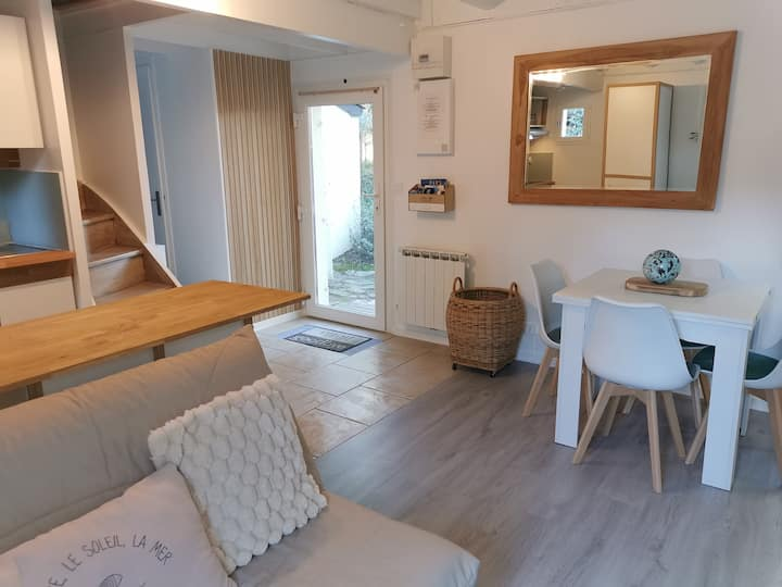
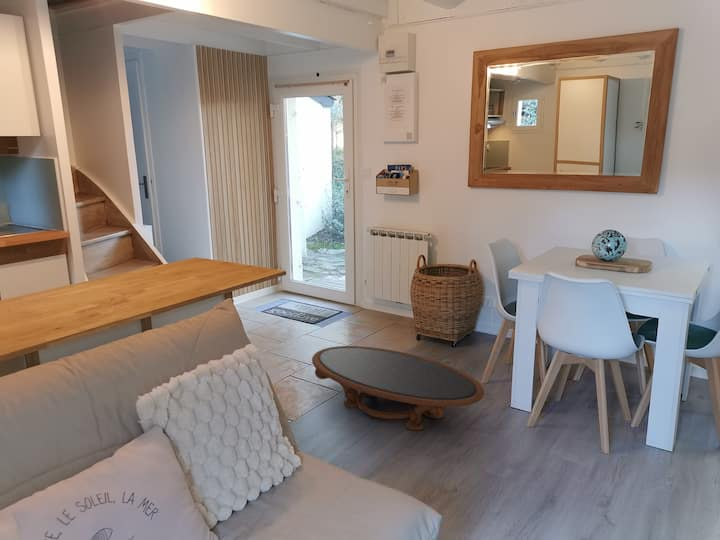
+ coffee table [311,345,485,432]
